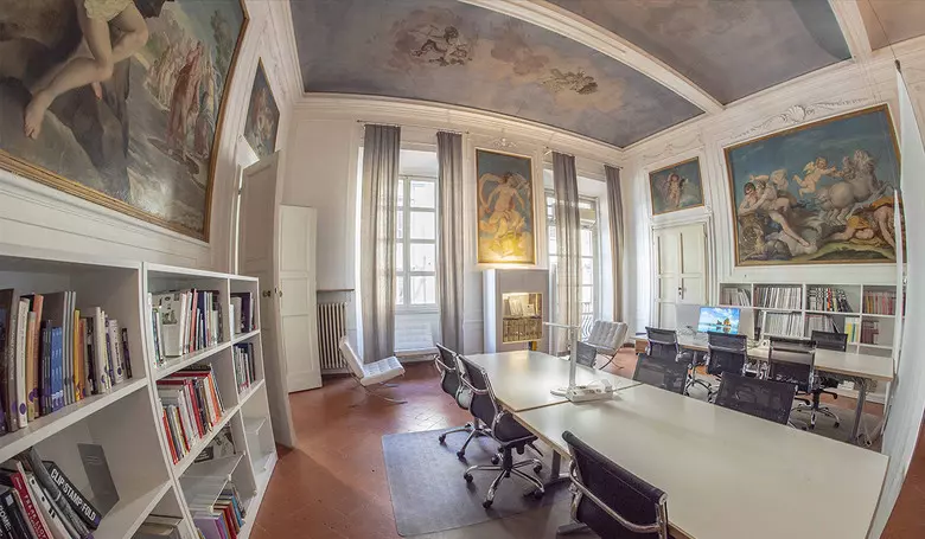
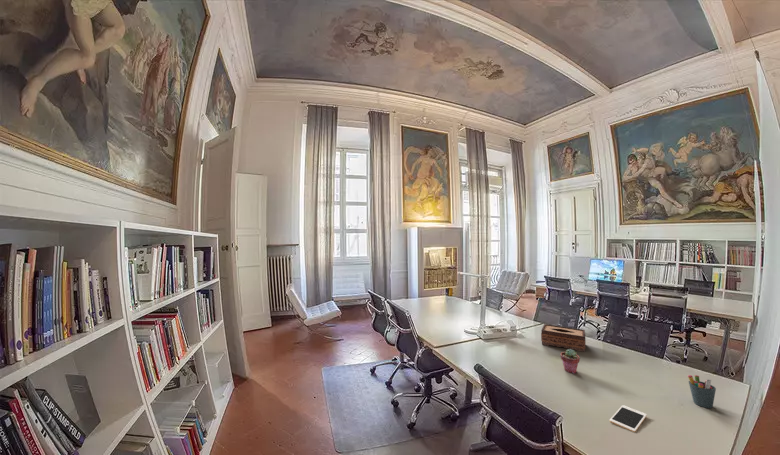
+ pen holder [687,374,717,409]
+ cell phone [609,404,648,433]
+ potted succulent [560,349,581,375]
+ tissue box [540,323,587,353]
